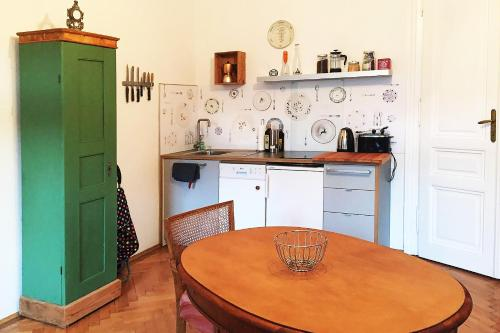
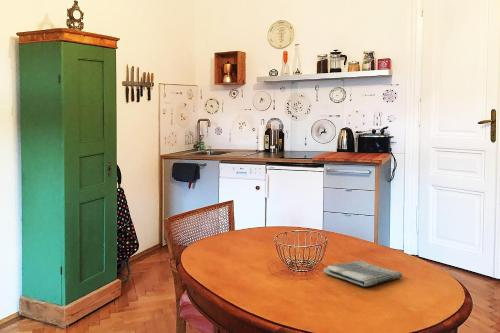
+ dish towel [322,260,403,287]
